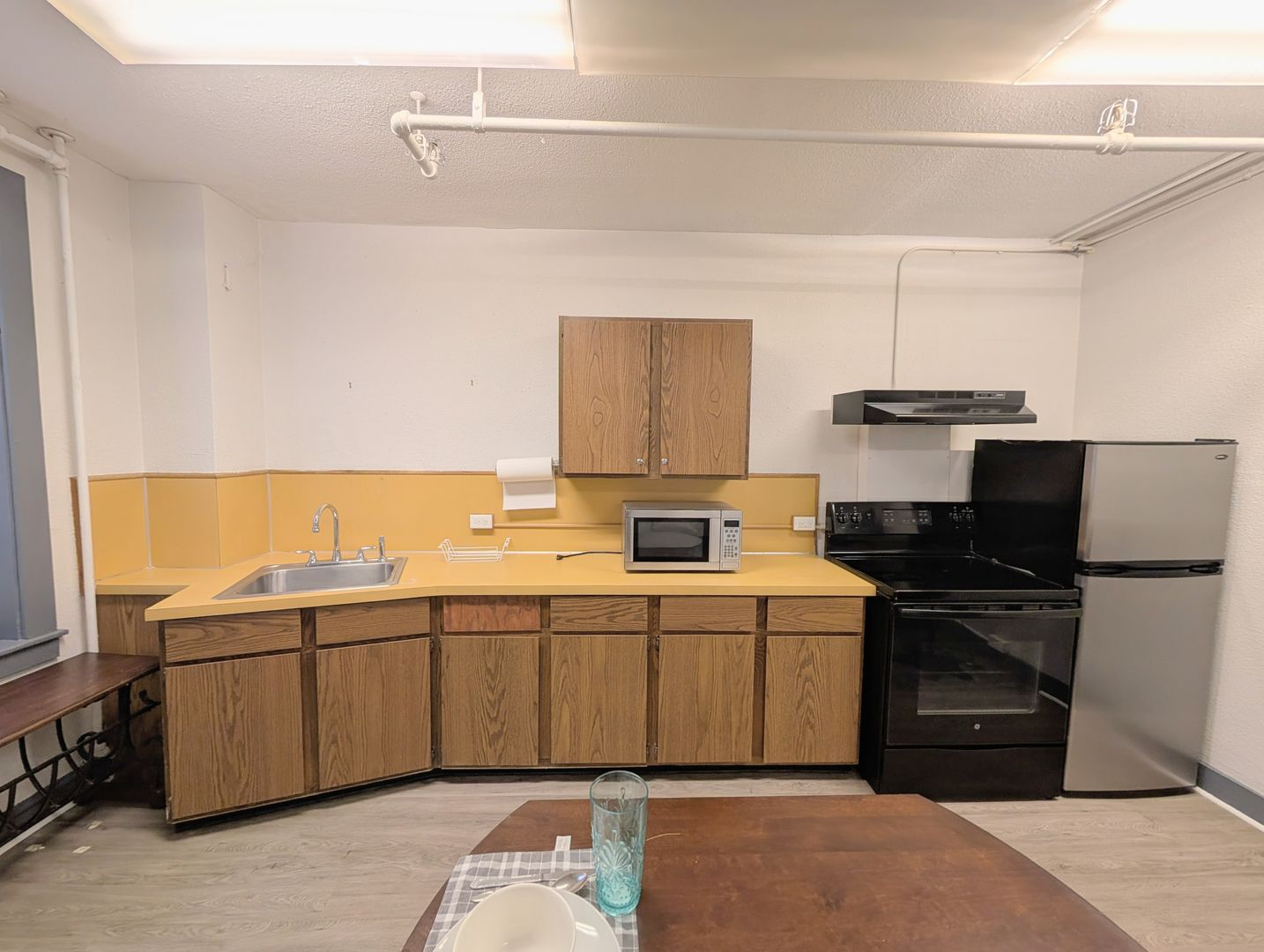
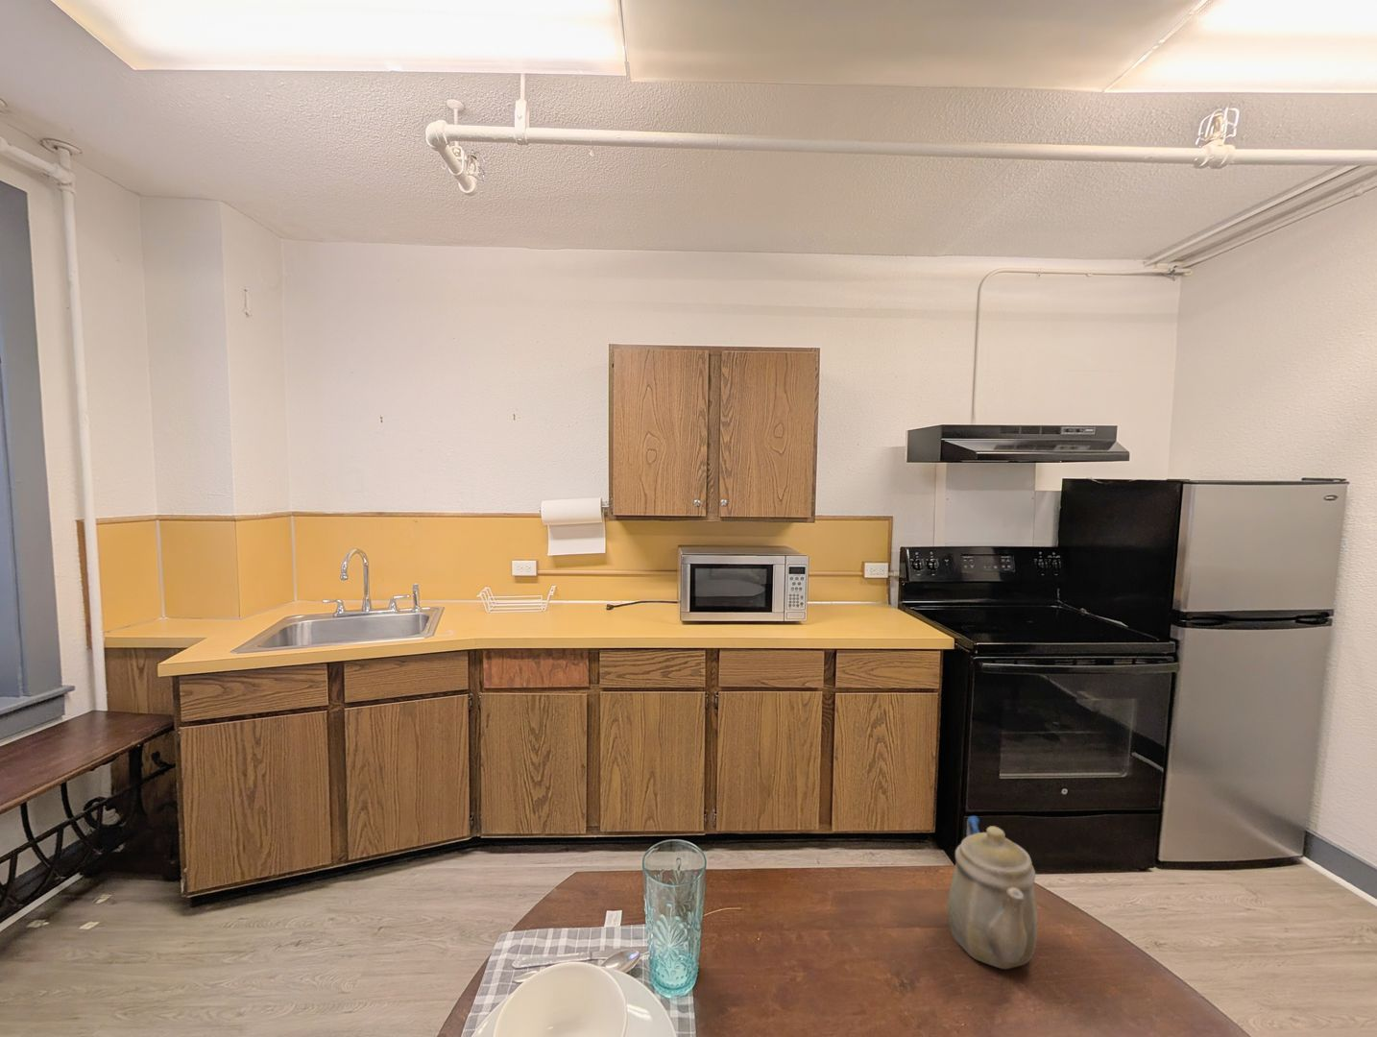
+ teapot [947,815,1038,969]
